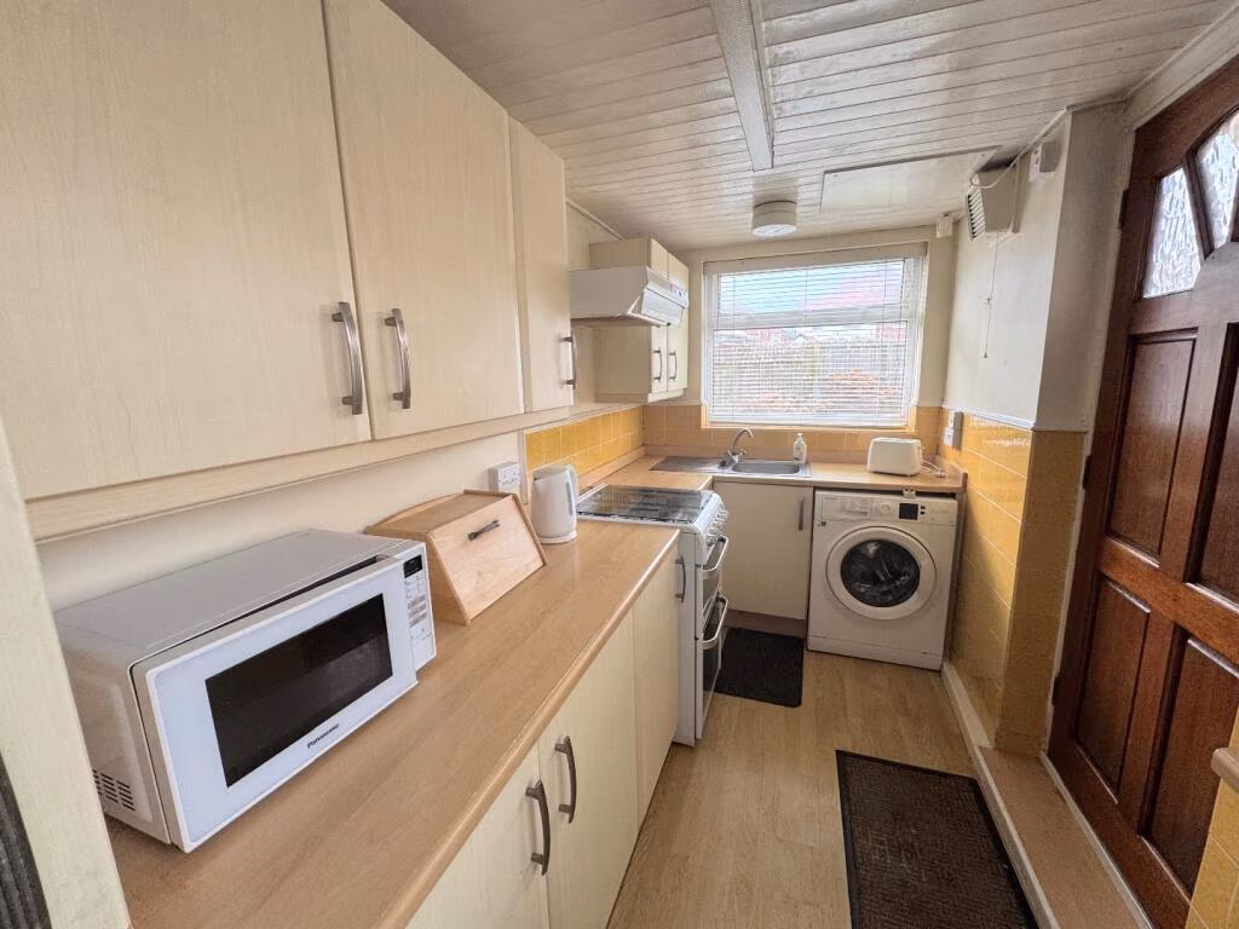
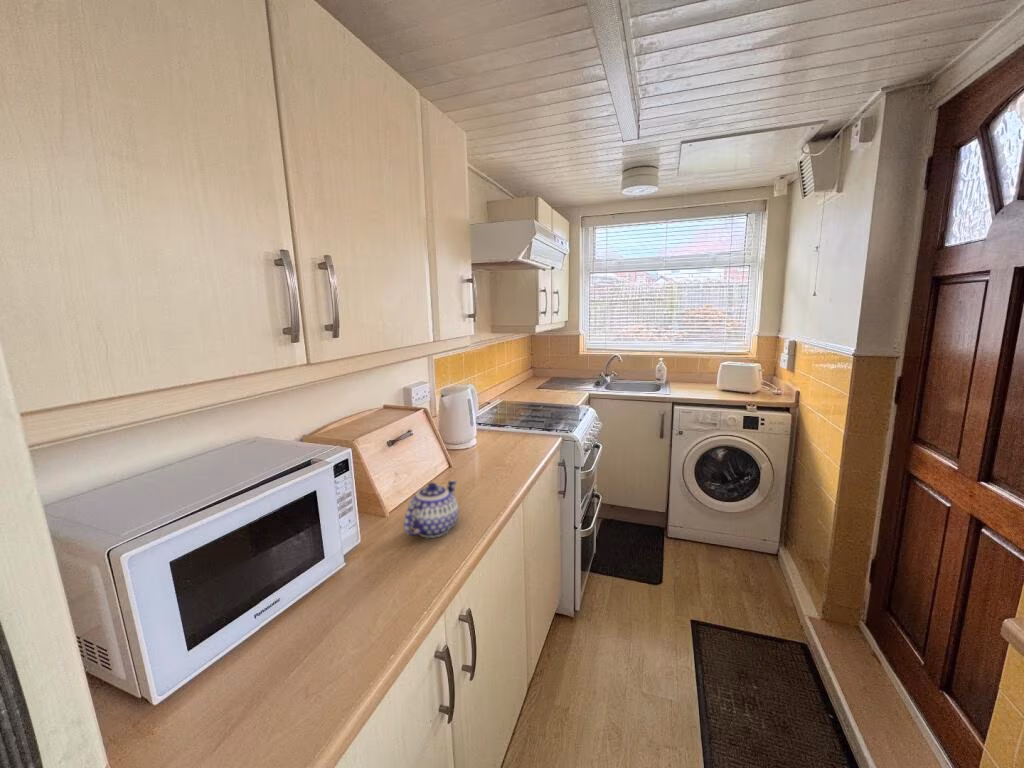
+ teapot [403,479,459,539]
